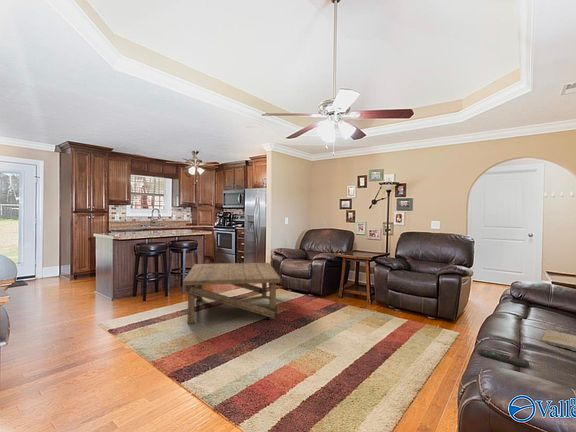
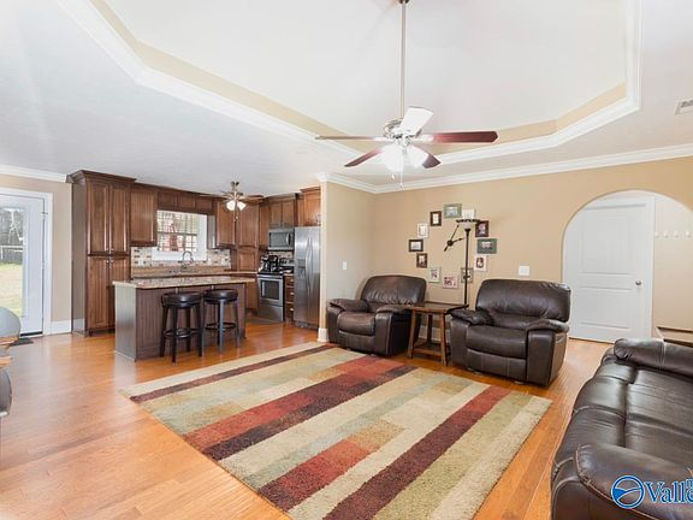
- remote control [477,347,530,368]
- coffee table [182,262,281,325]
- book [541,329,576,352]
